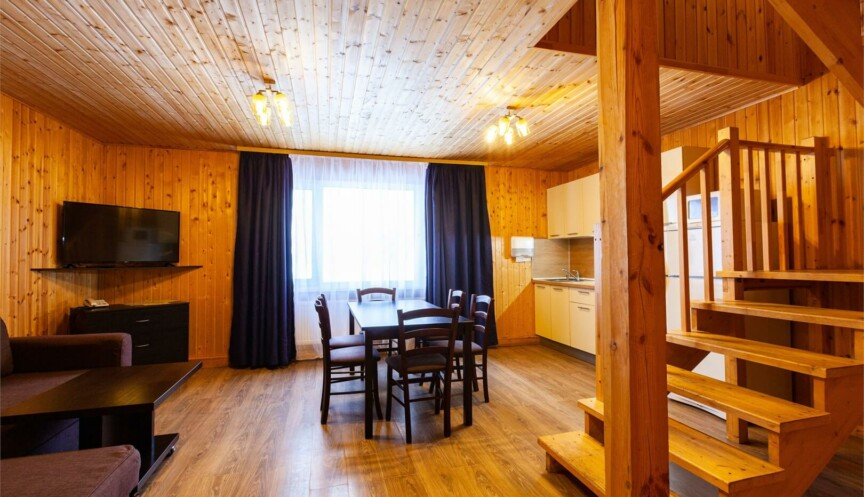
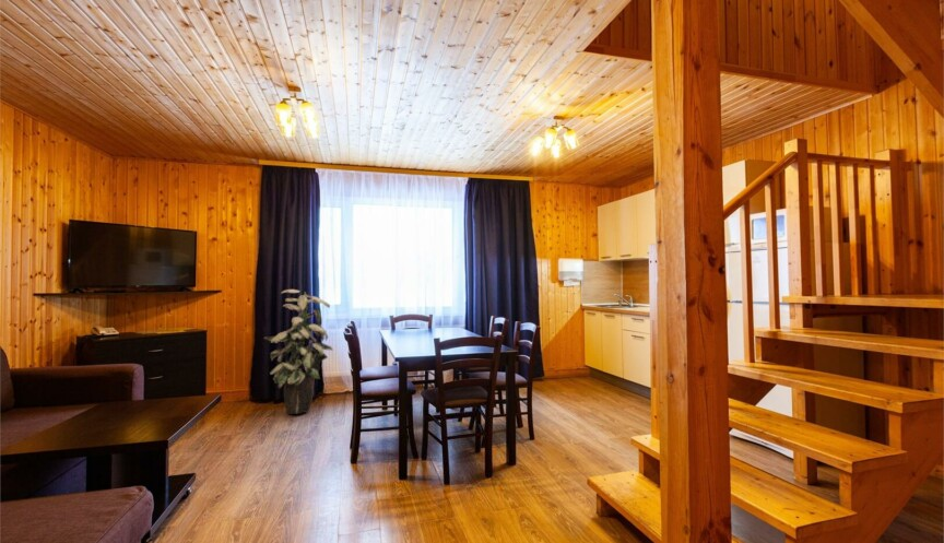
+ indoor plant [263,288,334,415]
